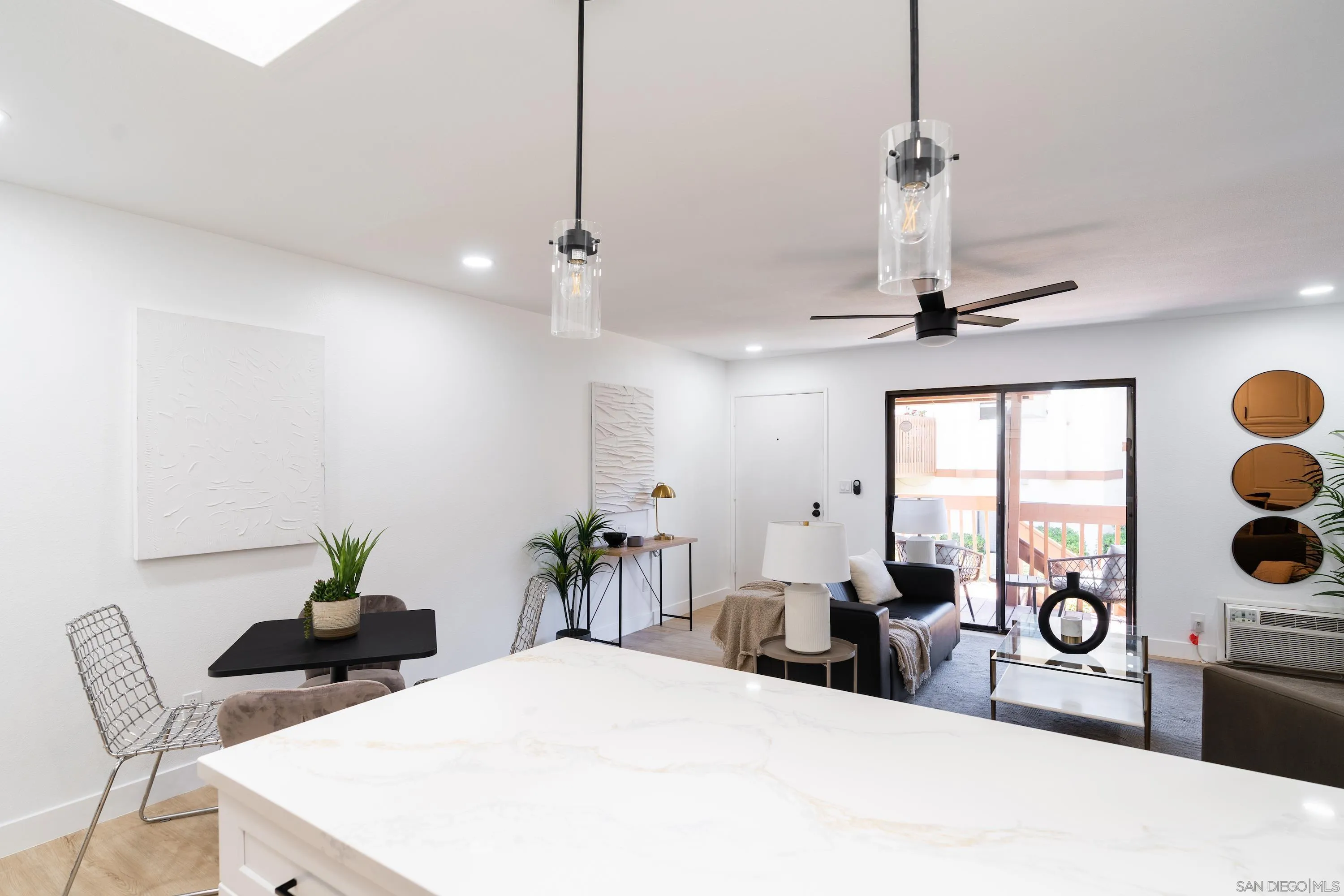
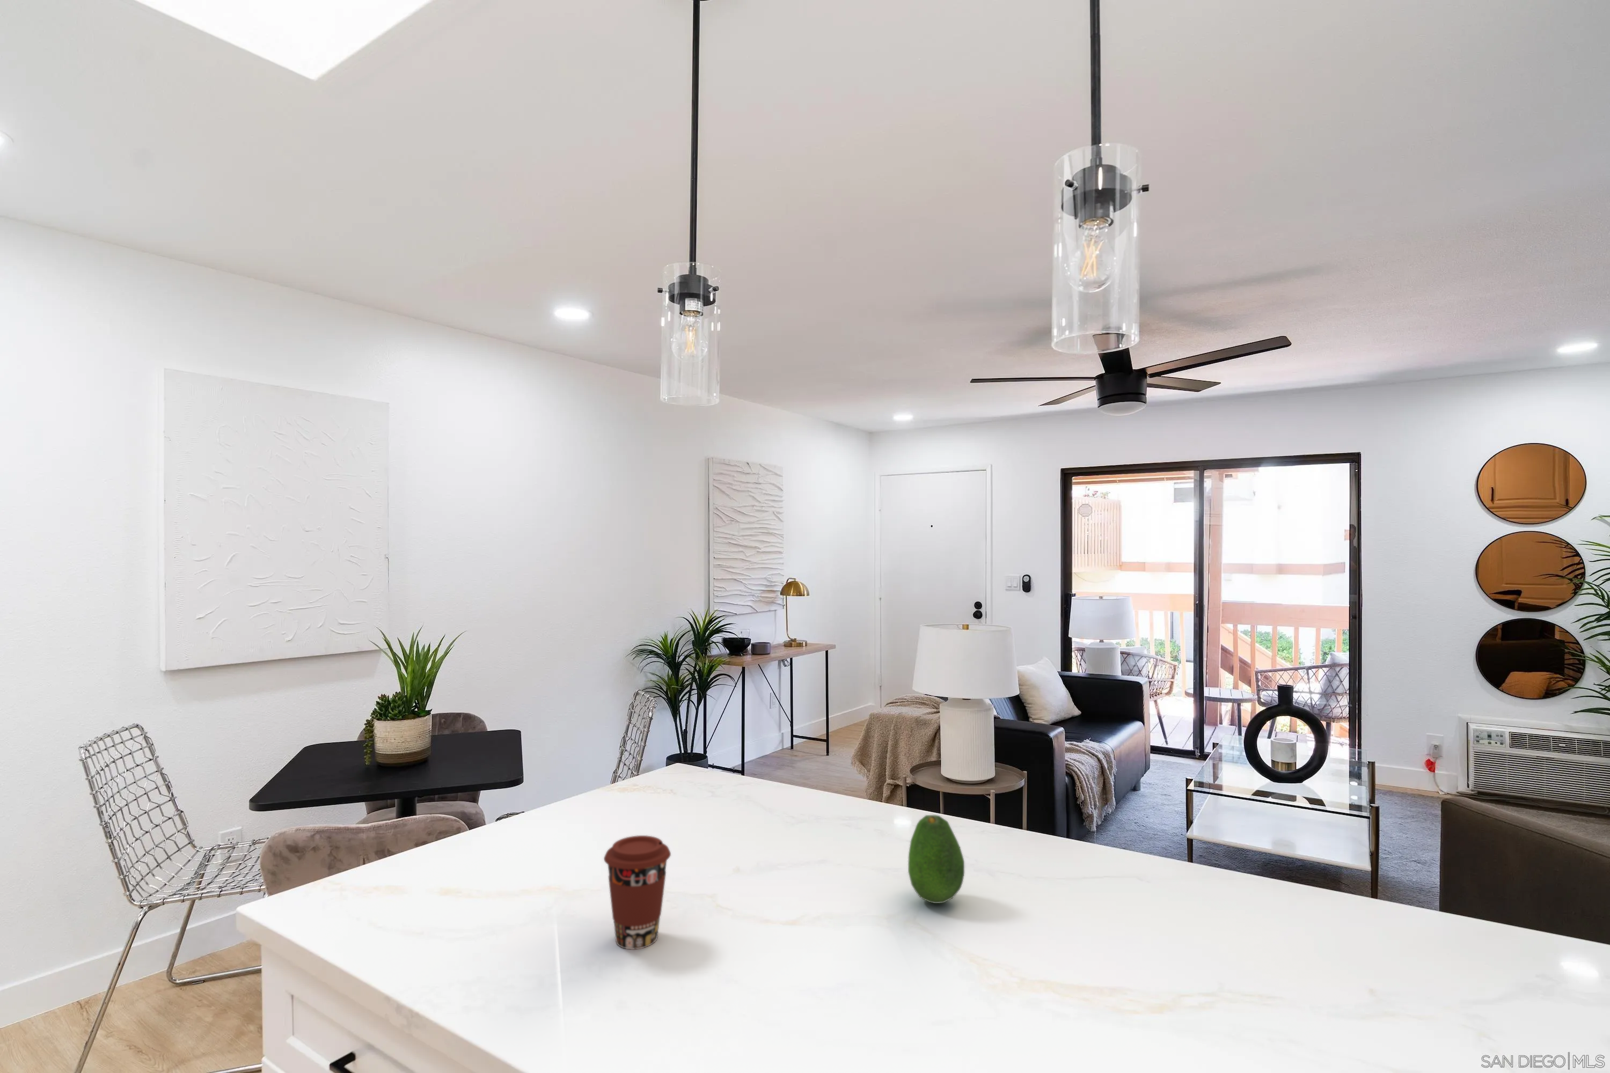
+ coffee cup [604,835,671,950]
+ fruit [908,814,966,904]
